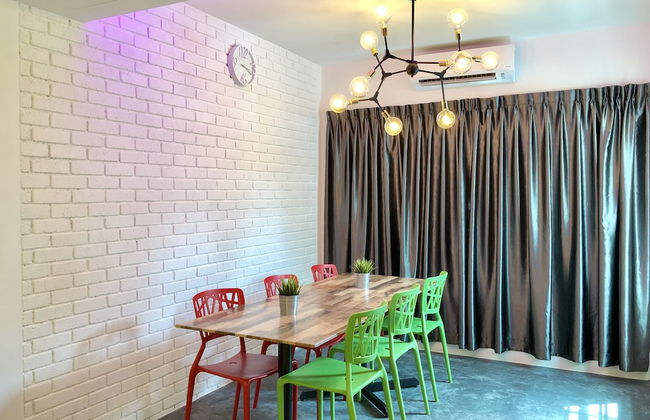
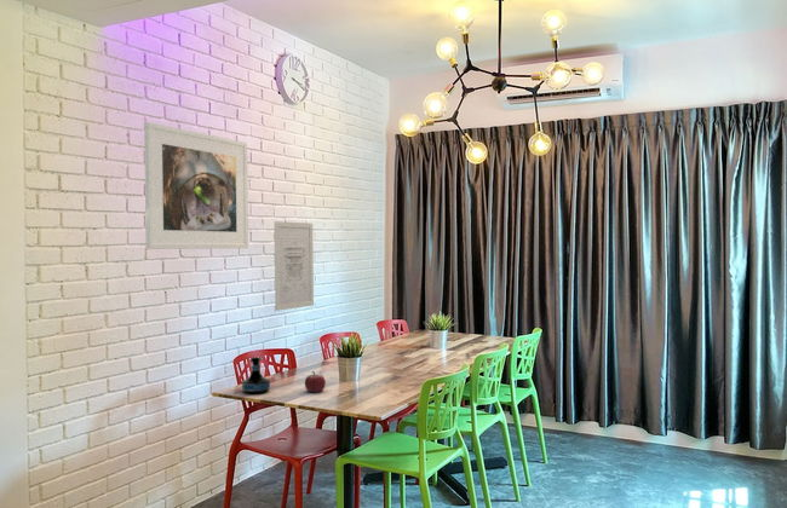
+ fruit [304,370,327,393]
+ wall art [274,220,315,312]
+ tequila bottle [241,356,271,394]
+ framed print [143,121,249,250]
